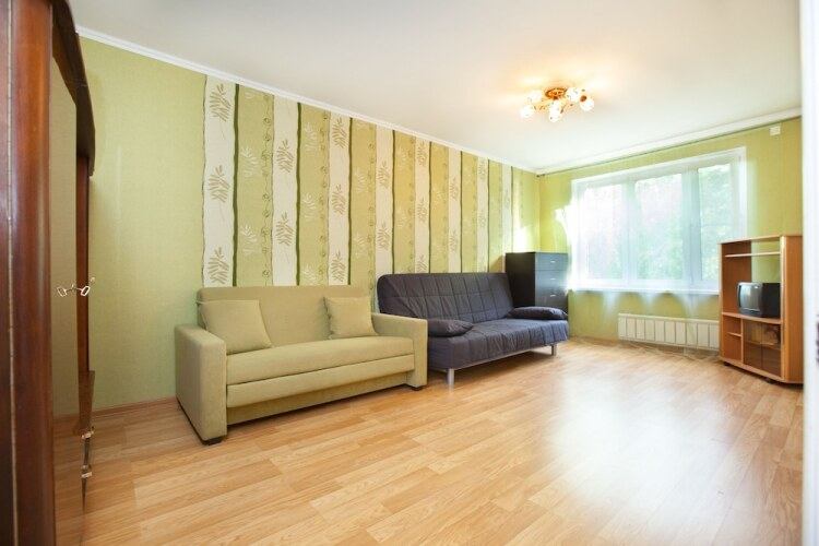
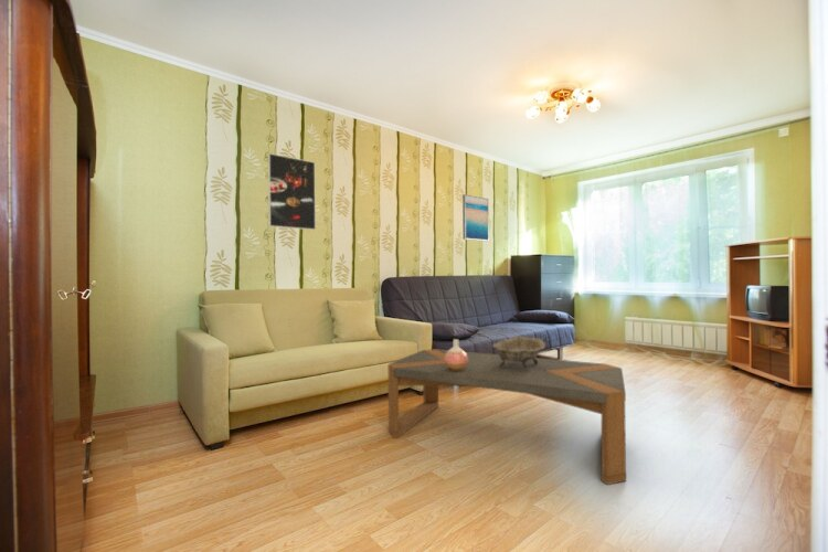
+ decorative bowl [491,335,546,372]
+ wall art [461,193,490,242]
+ vase [445,338,468,371]
+ coffee table [388,348,627,486]
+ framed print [267,152,317,231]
